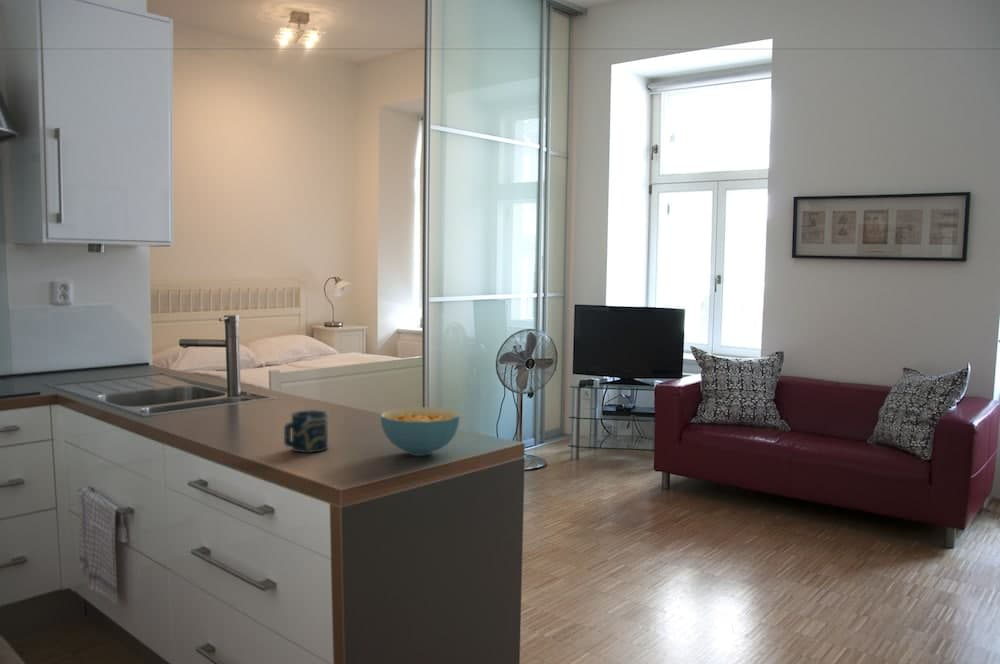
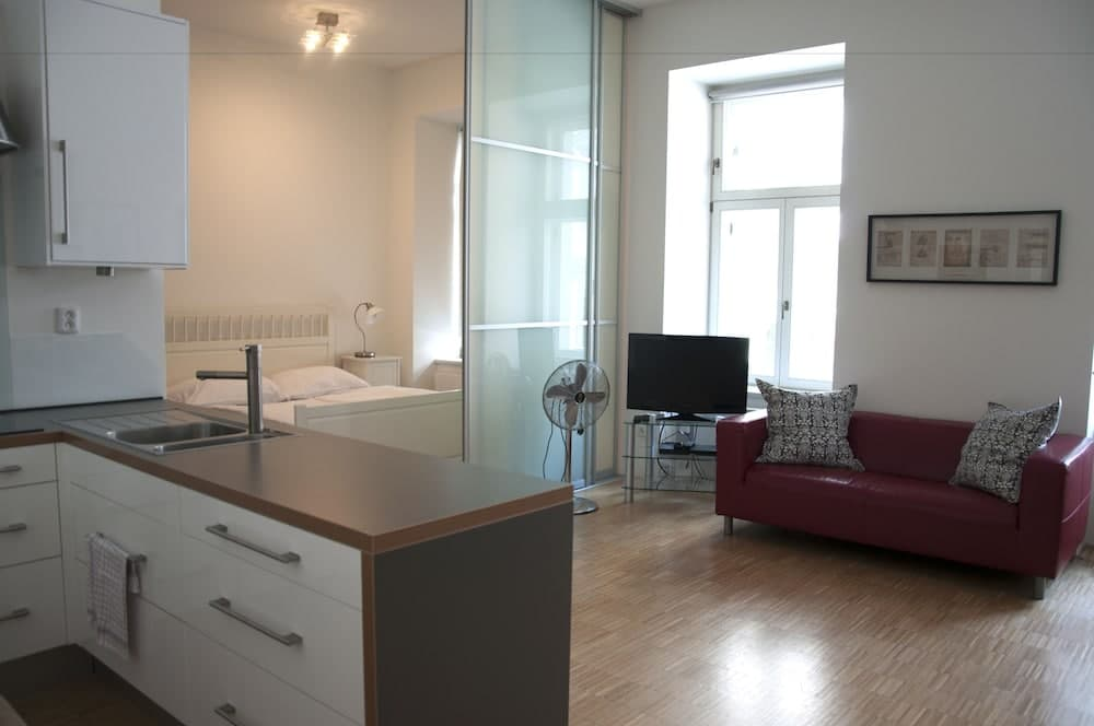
- cereal bowl [379,406,461,457]
- cup [283,409,329,454]
